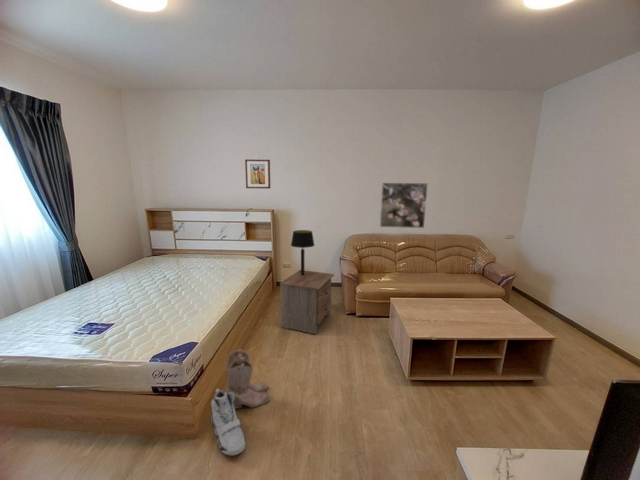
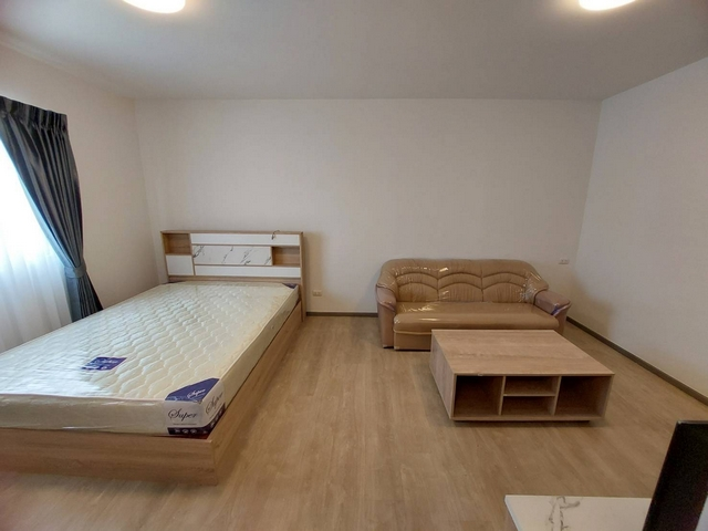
- wall art [244,158,271,190]
- nightstand [279,269,335,335]
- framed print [379,182,429,229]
- sneaker [210,388,246,456]
- boots [226,348,271,410]
- table lamp [290,229,315,276]
